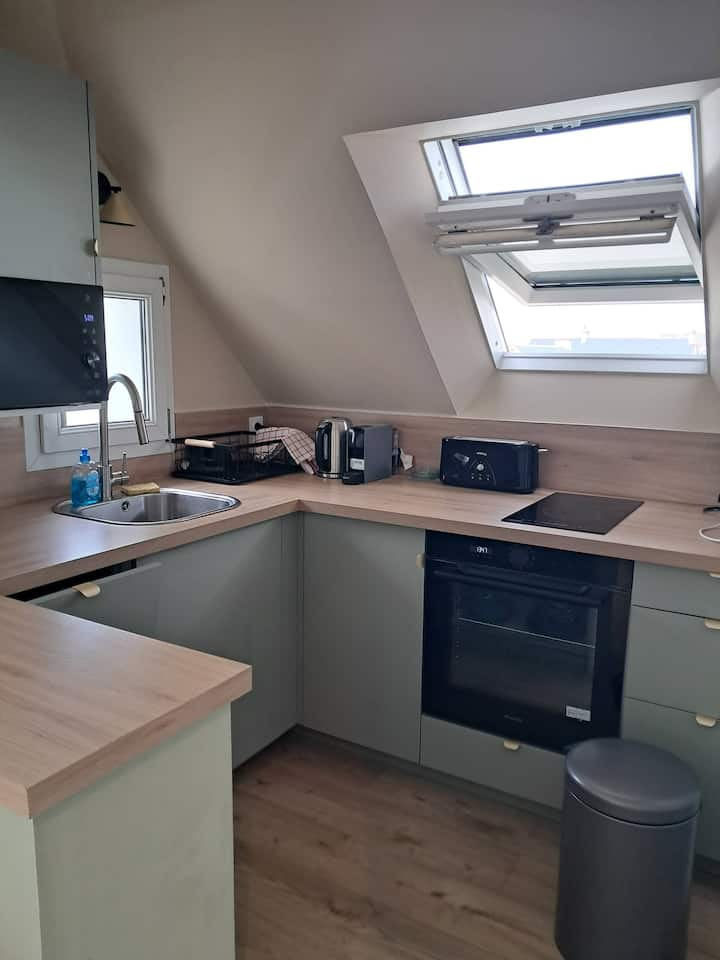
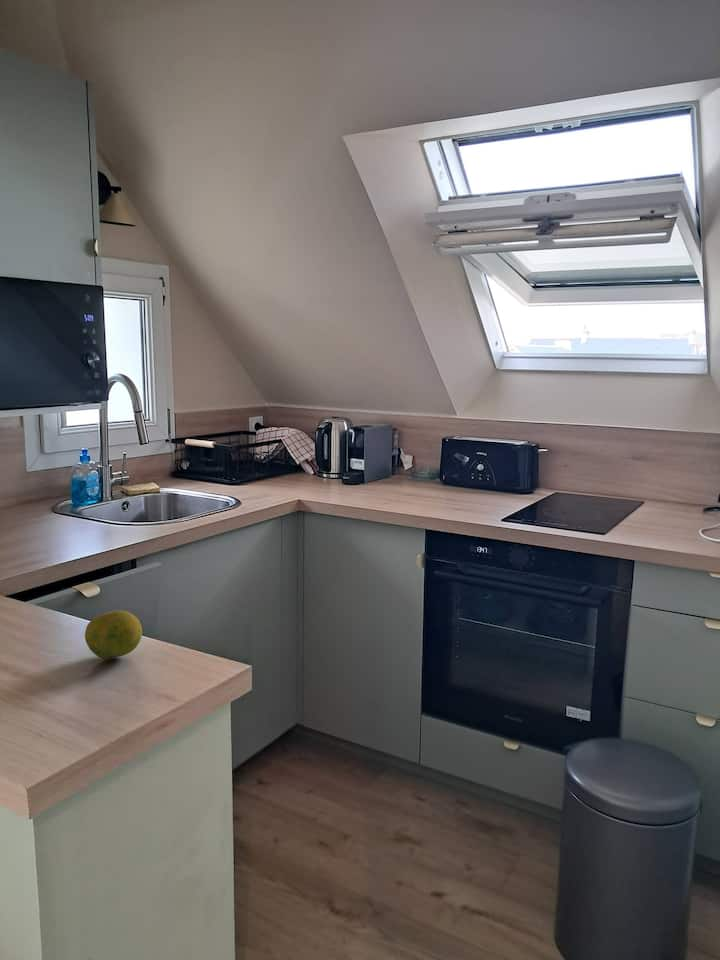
+ fruit [84,609,143,660]
